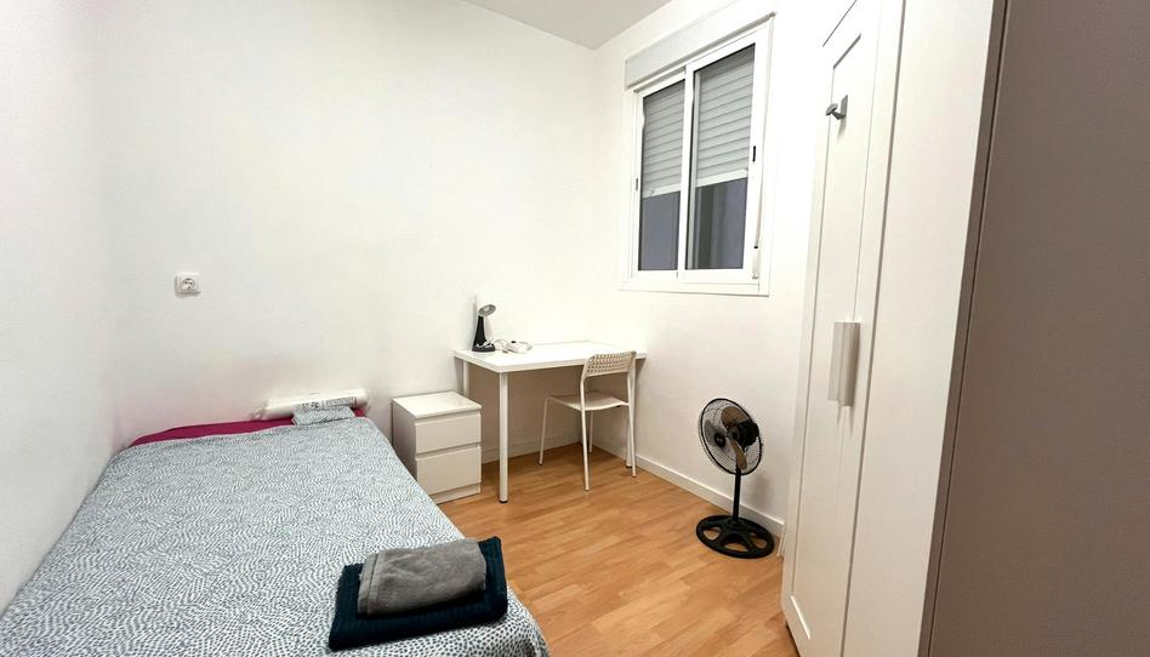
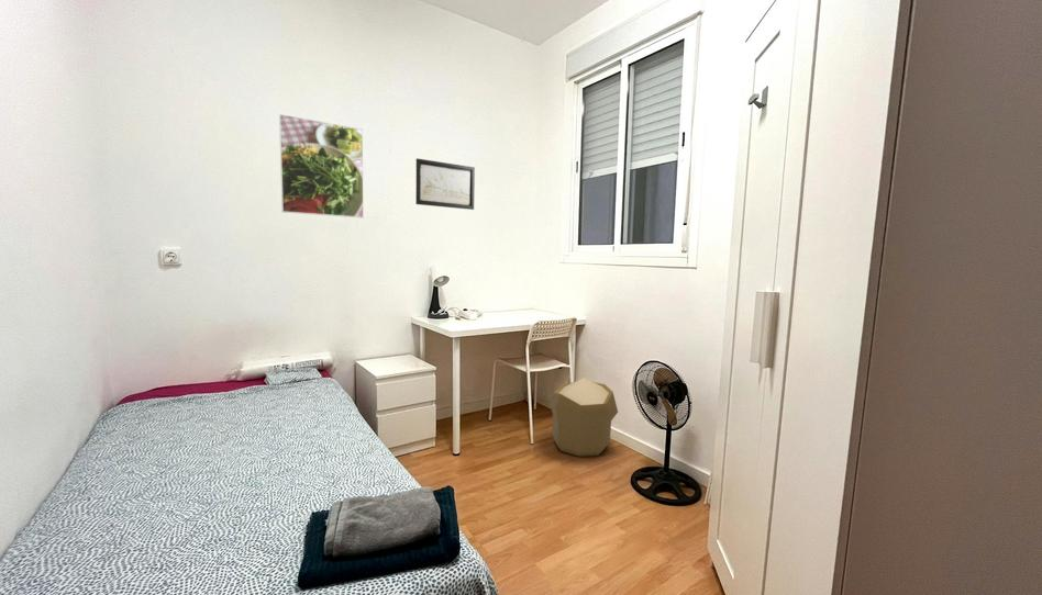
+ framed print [278,113,365,218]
+ pouf [548,378,619,458]
+ wall art [414,157,476,211]
